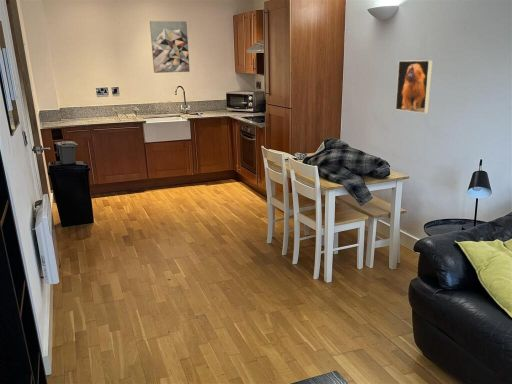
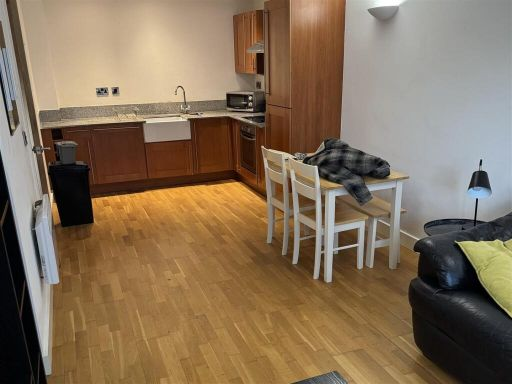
- wall art [149,20,191,74]
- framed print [395,59,434,114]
